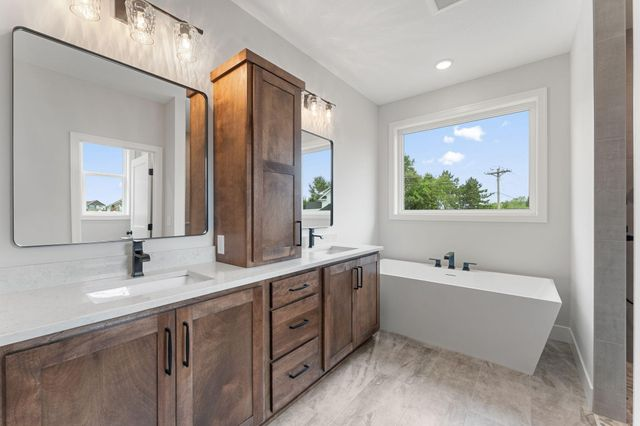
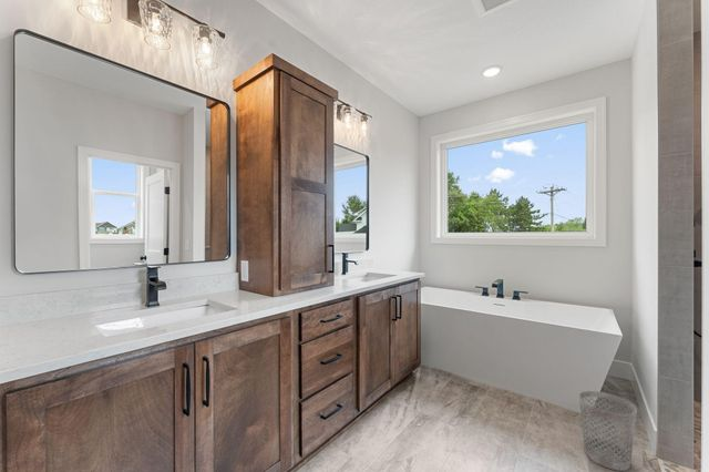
+ wastebasket [578,390,638,472]
